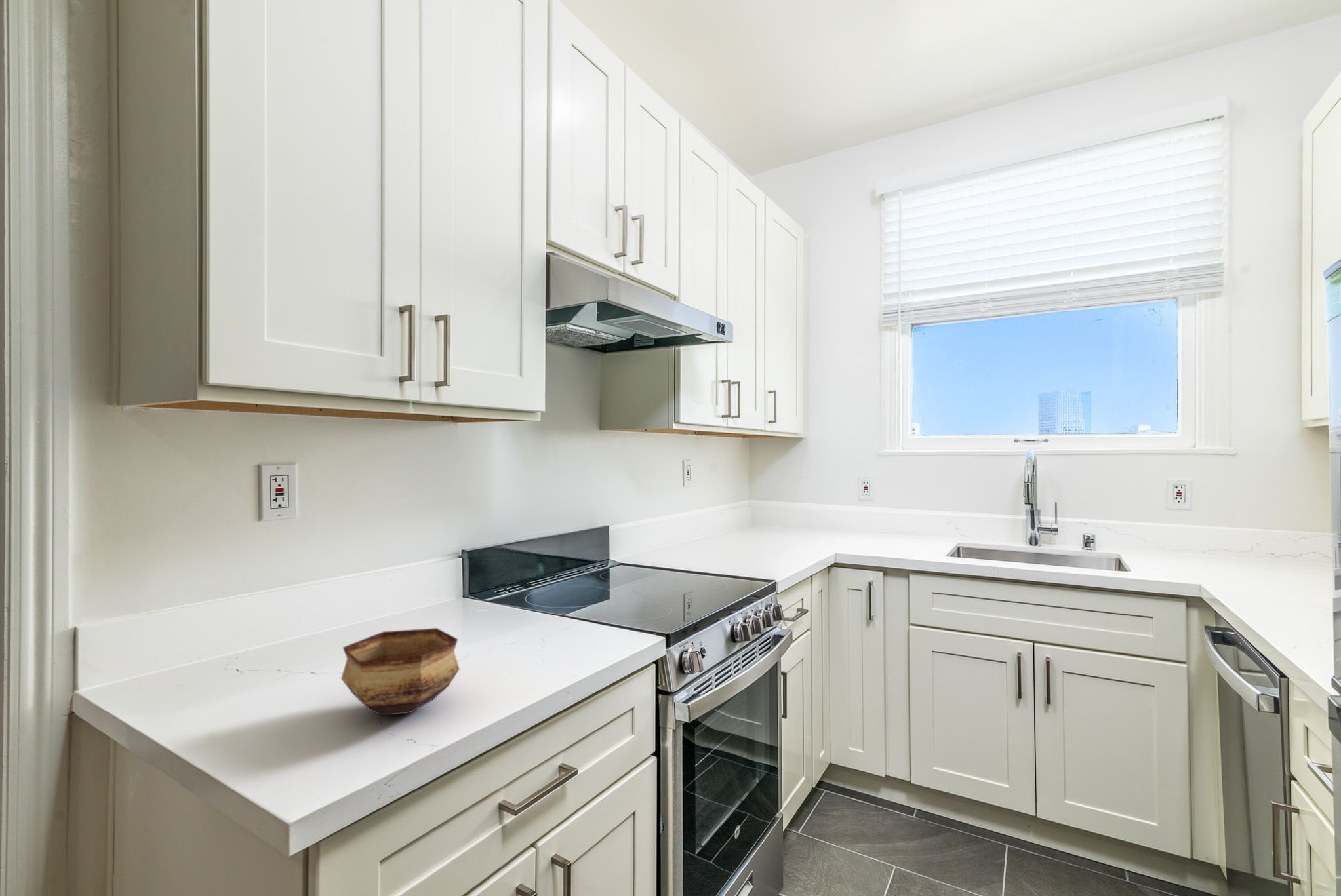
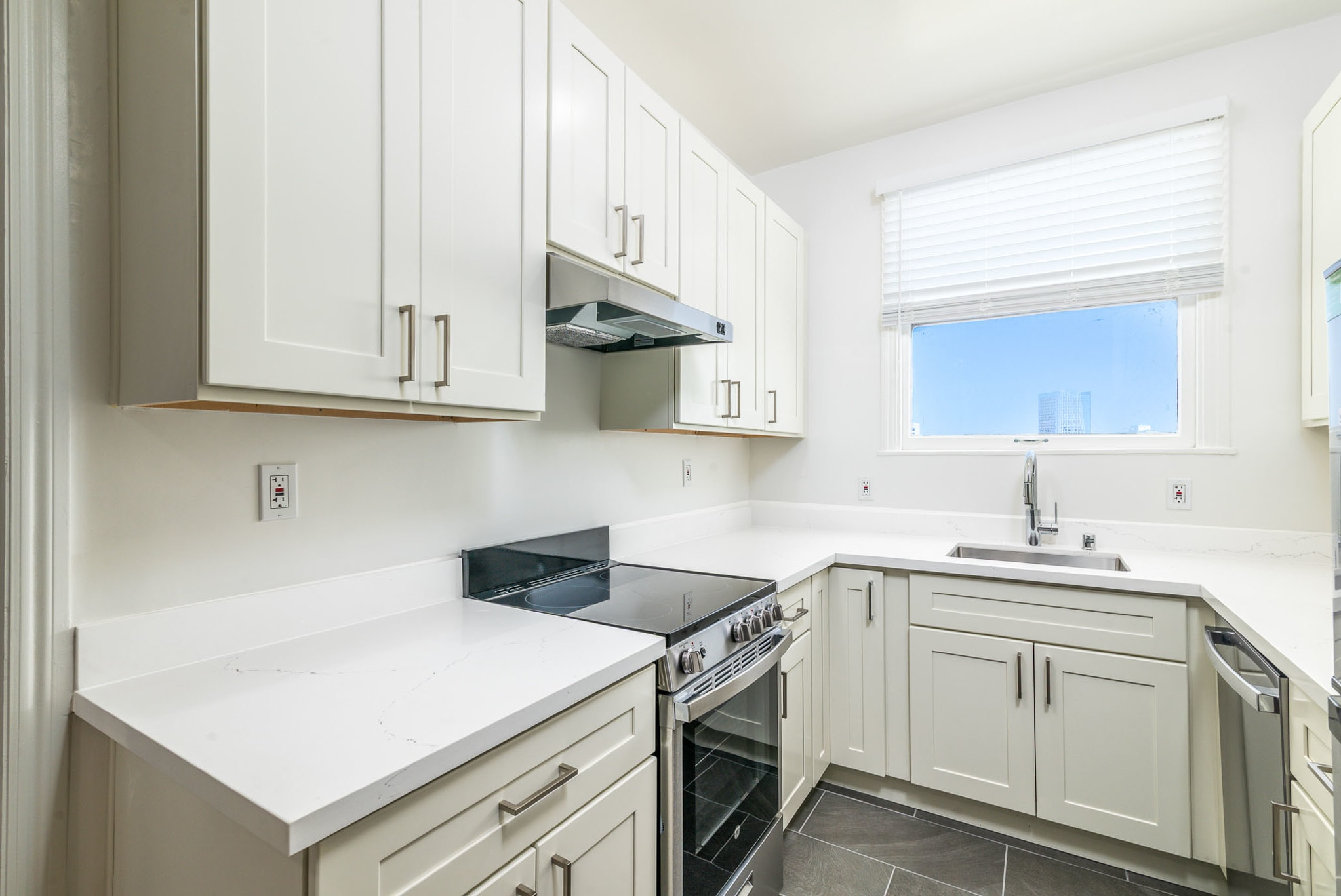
- bowl [340,627,460,716]
